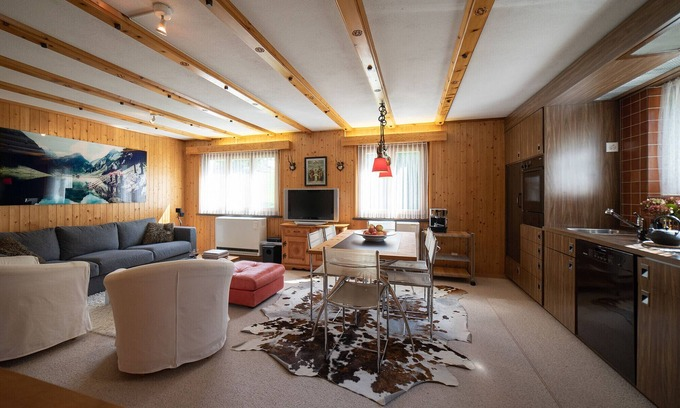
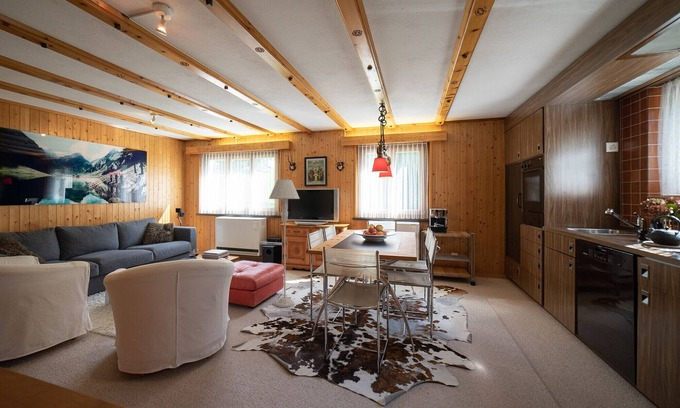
+ floor lamp [268,179,300,308]
